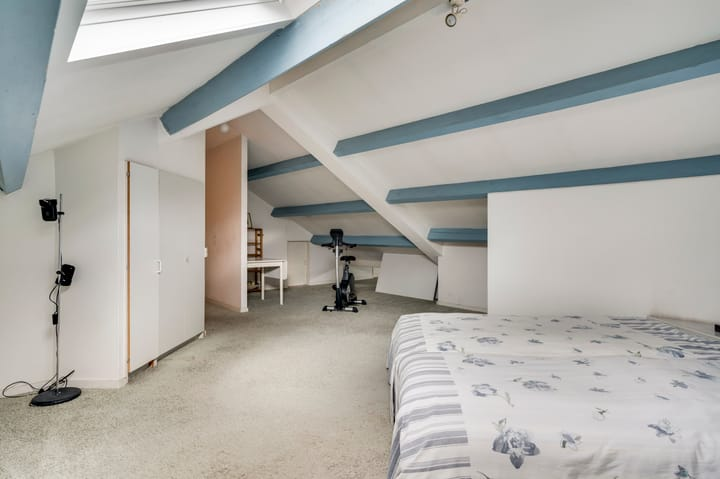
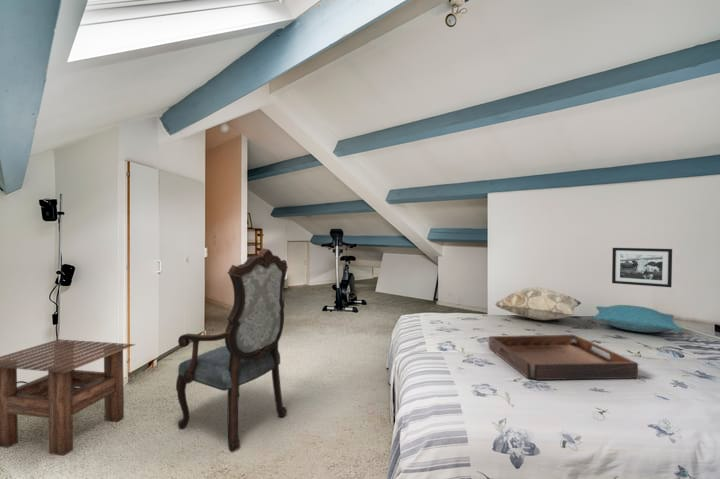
+ picture frame [611,247,673,288]
+ side table [0,338,137,457]
+ armchair [175,247,289,453]
+ serving tray [488,334,639,381]
+ pillow [592,304,684,333]
+ decorative pillow [494,286,582,321]
